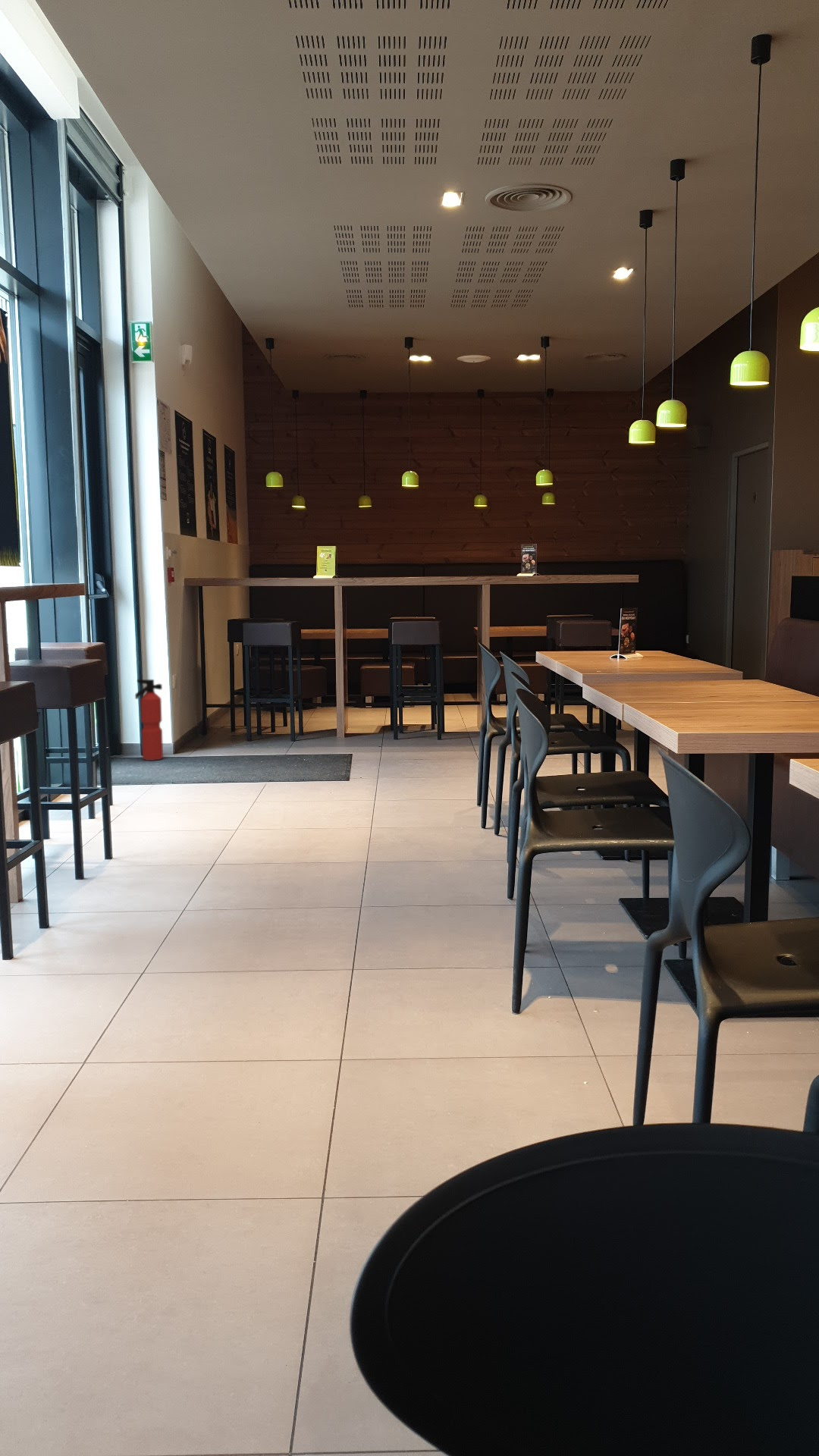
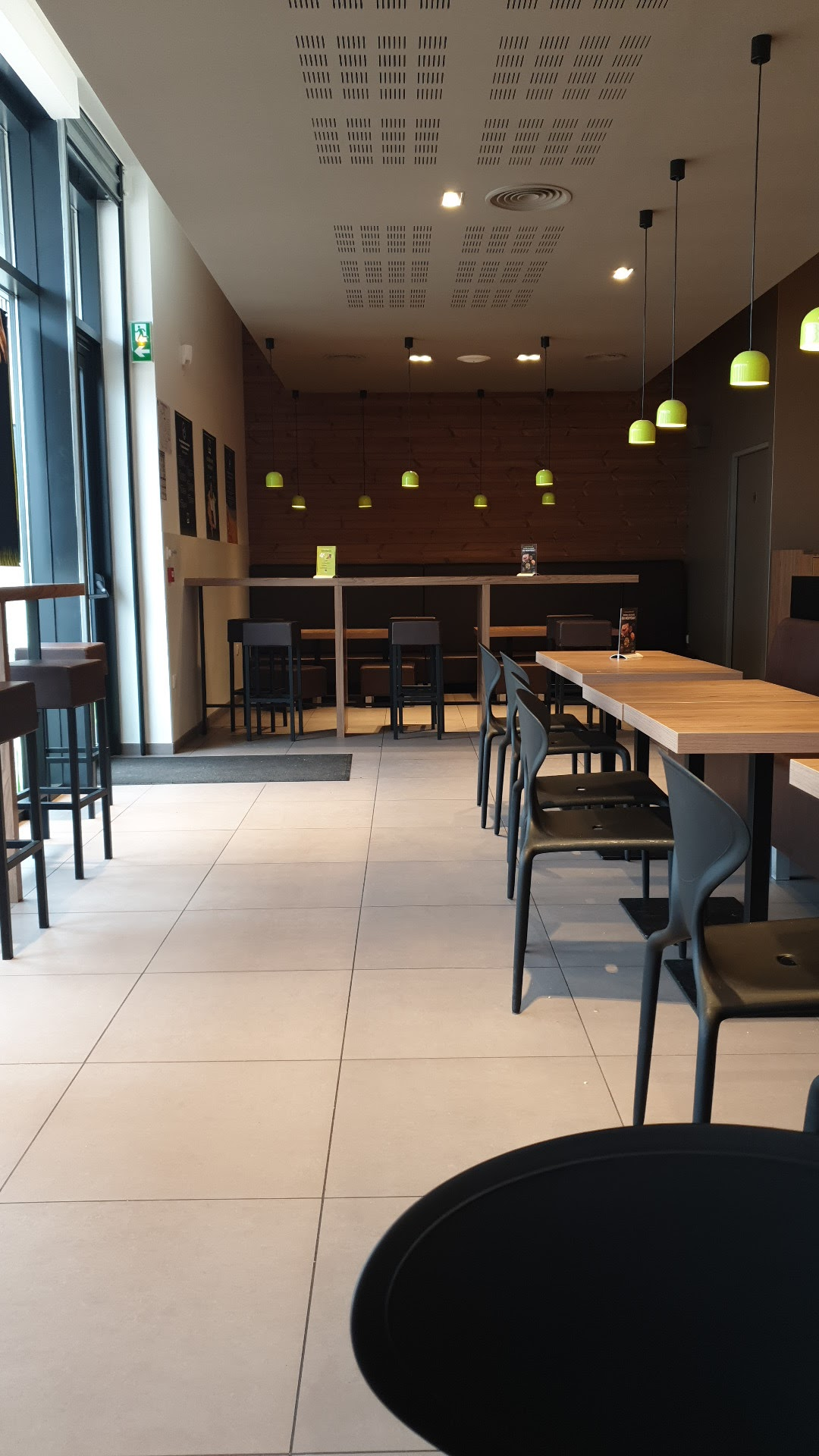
- fire extinguisher [134,679,164,761]
